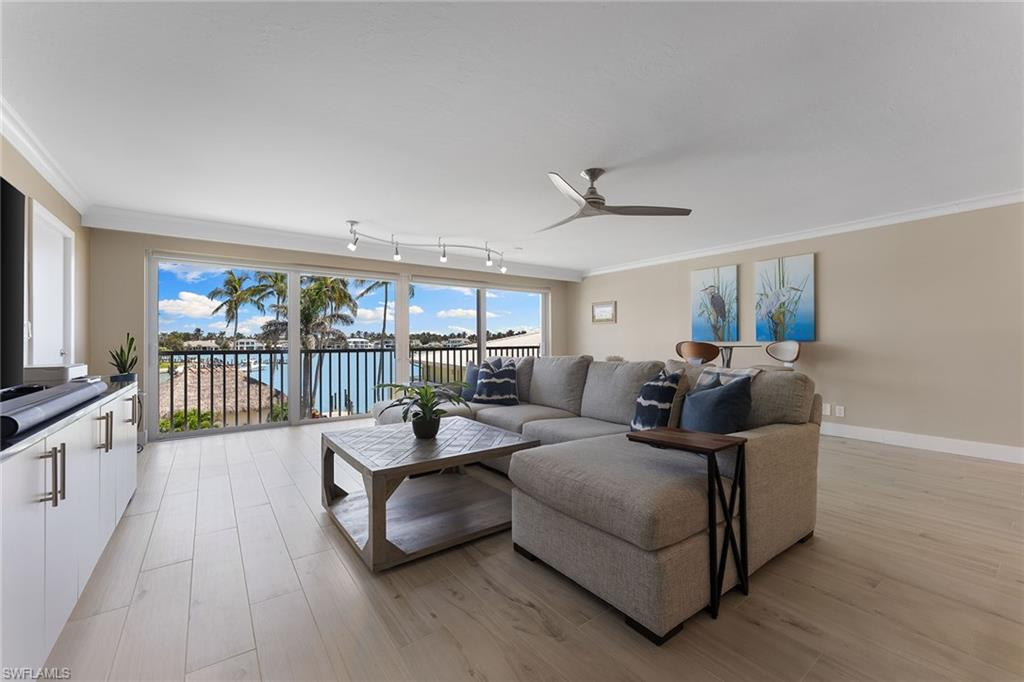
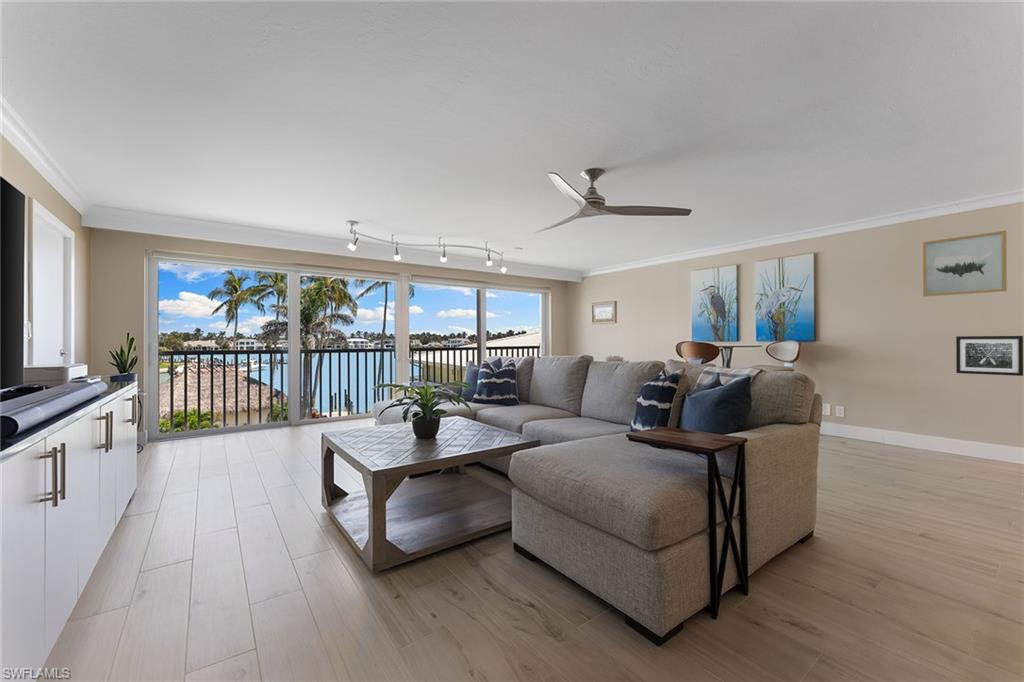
+ wall art [955,335,1024,377]
+ wall art [922,230,1008,298]
